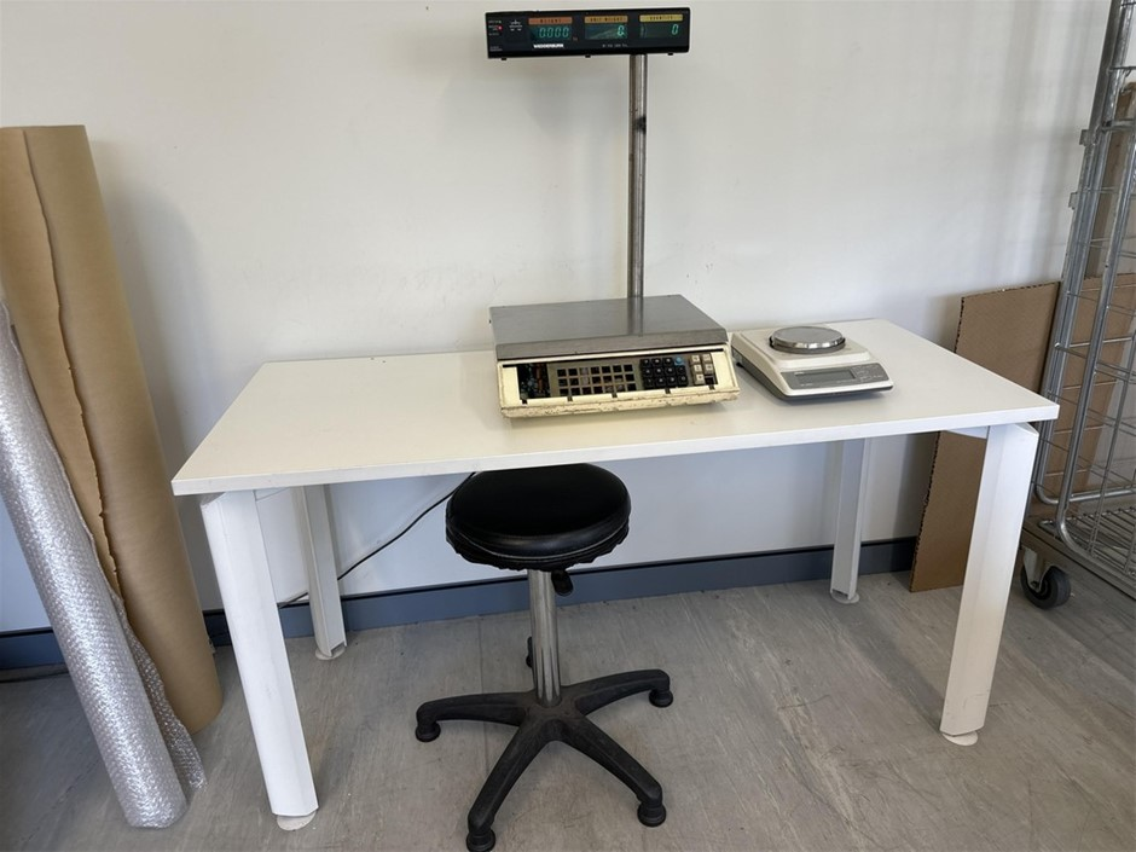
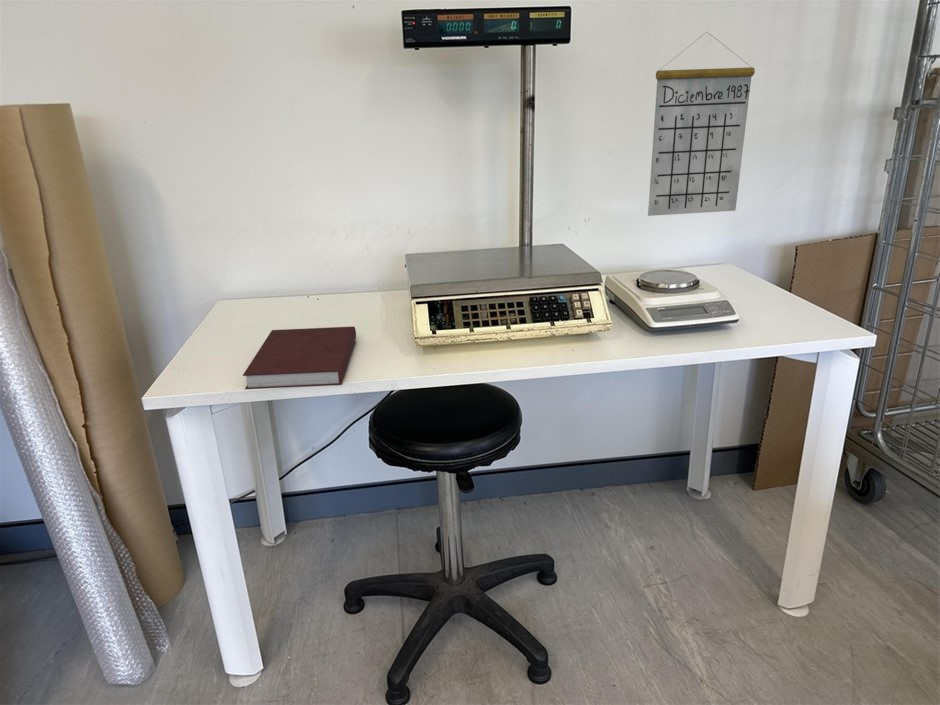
+ notebook [242,325,357,390]
+ calendar [647,31,756,217]
